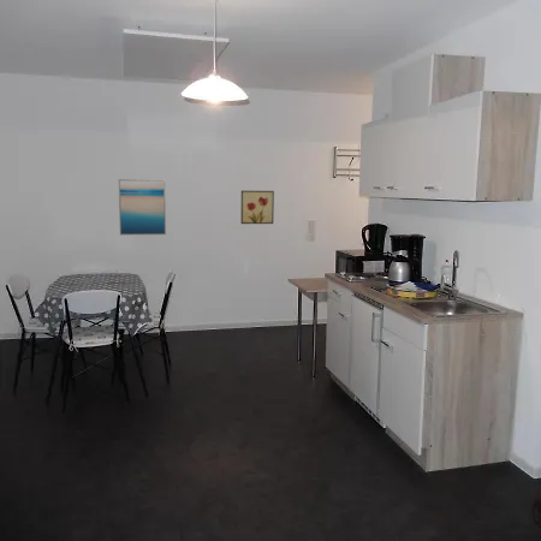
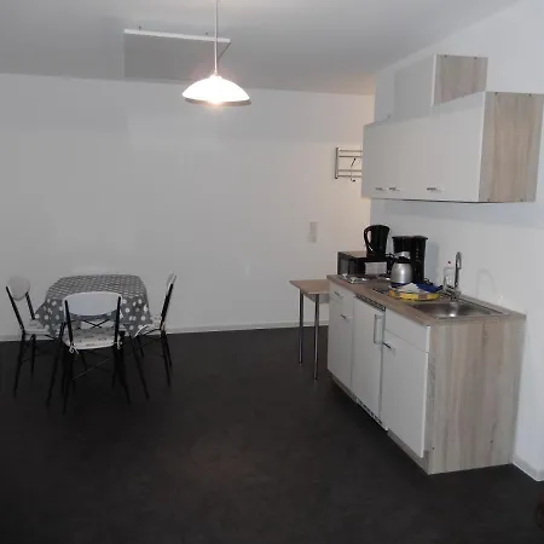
- wall art [240,190,275,225]
- wall art [118,178,167,236]
